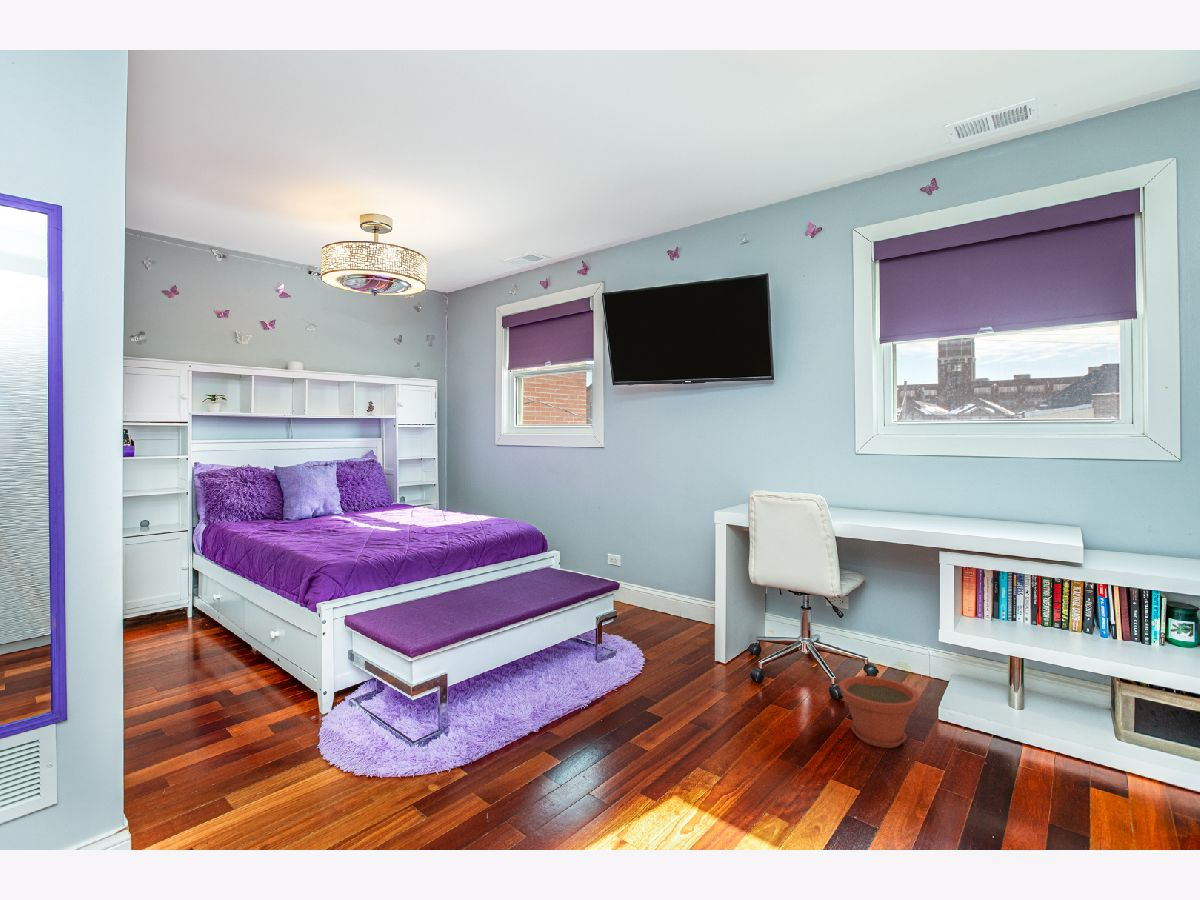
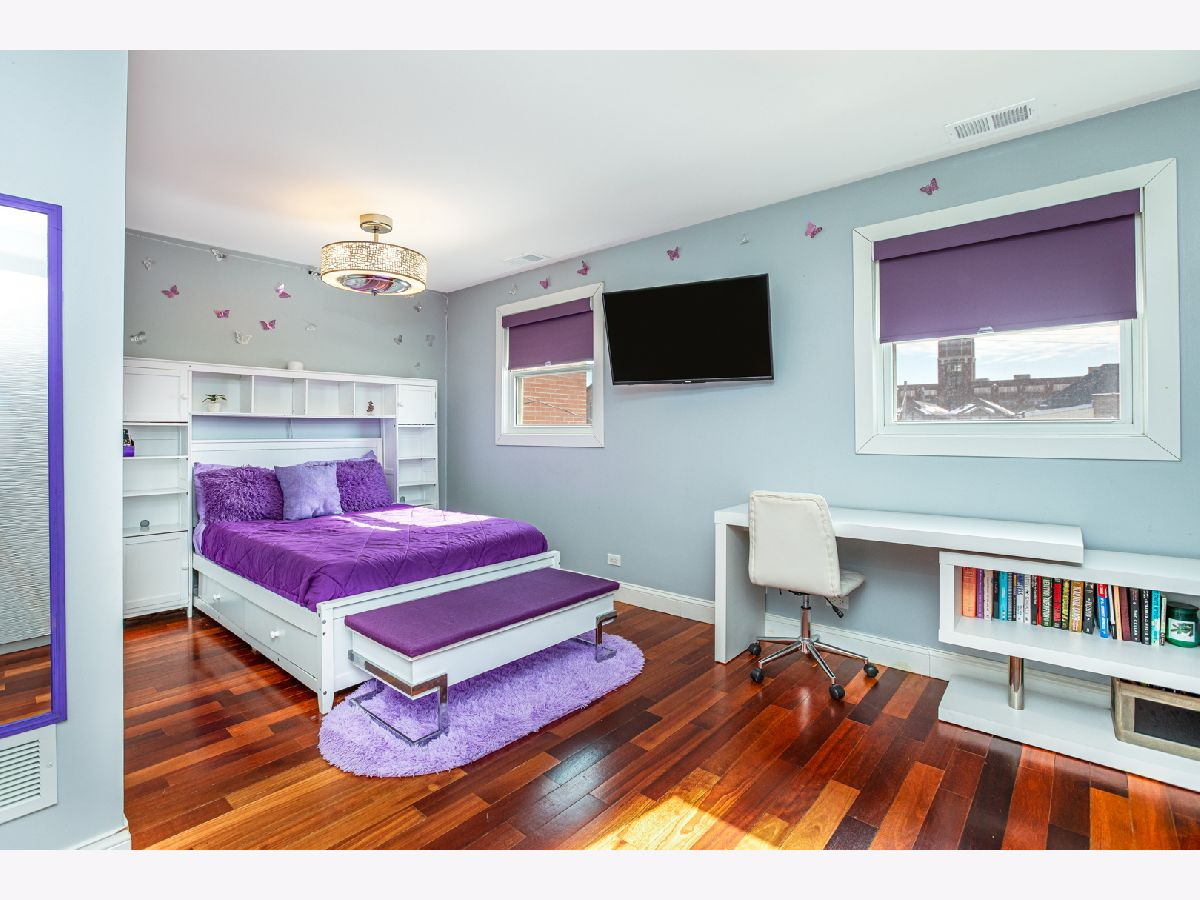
- plant pot [838,675,920,749]
